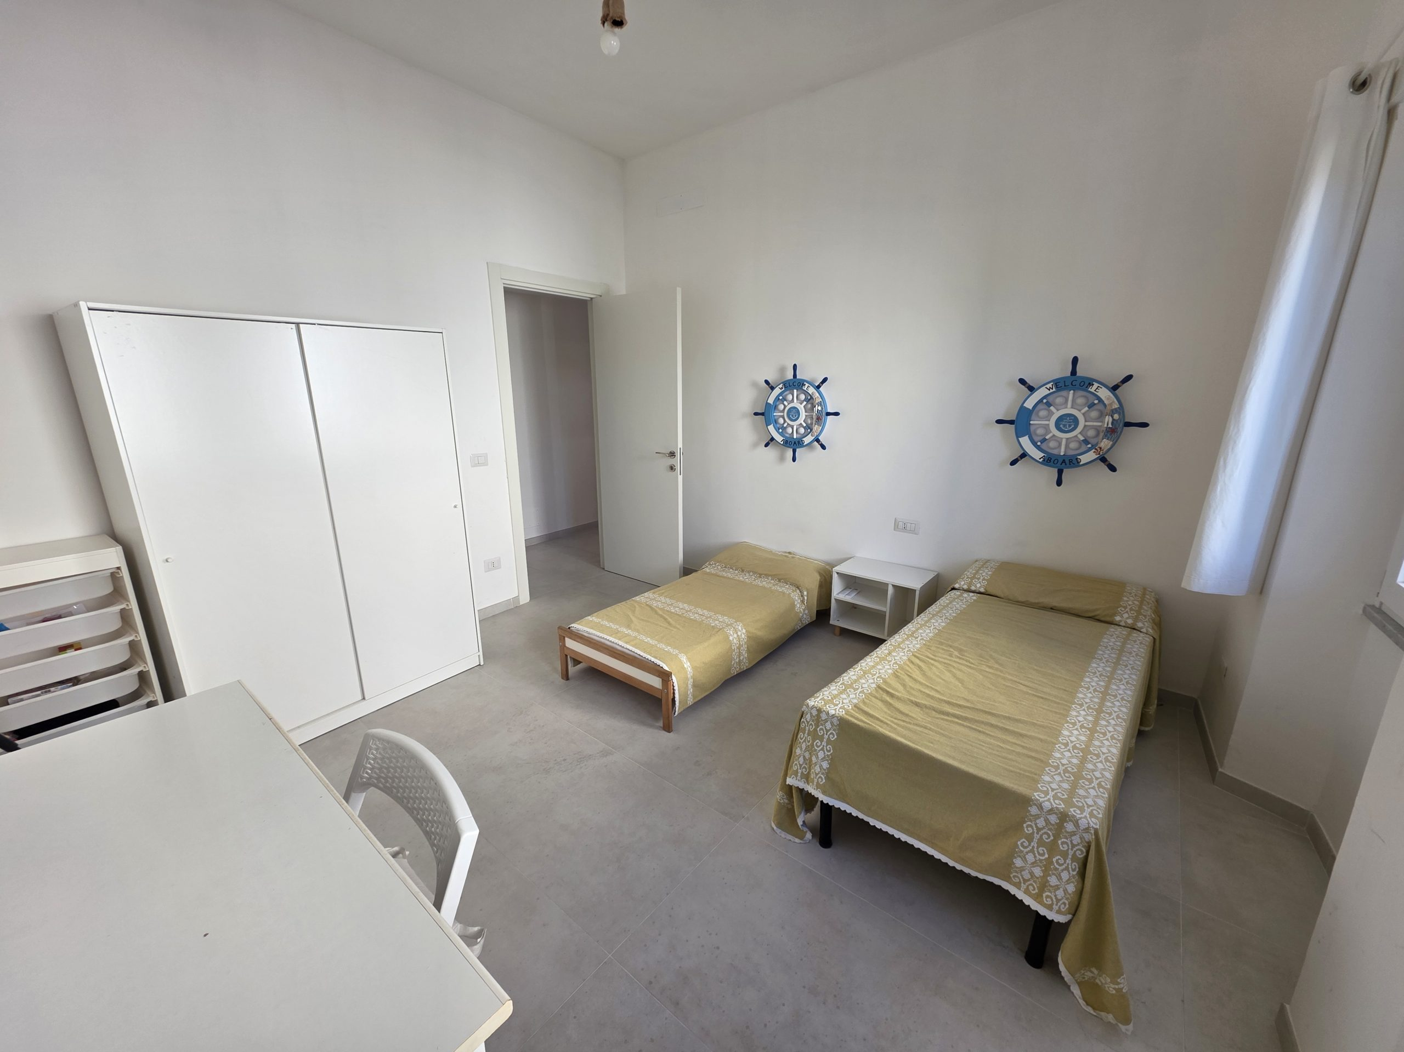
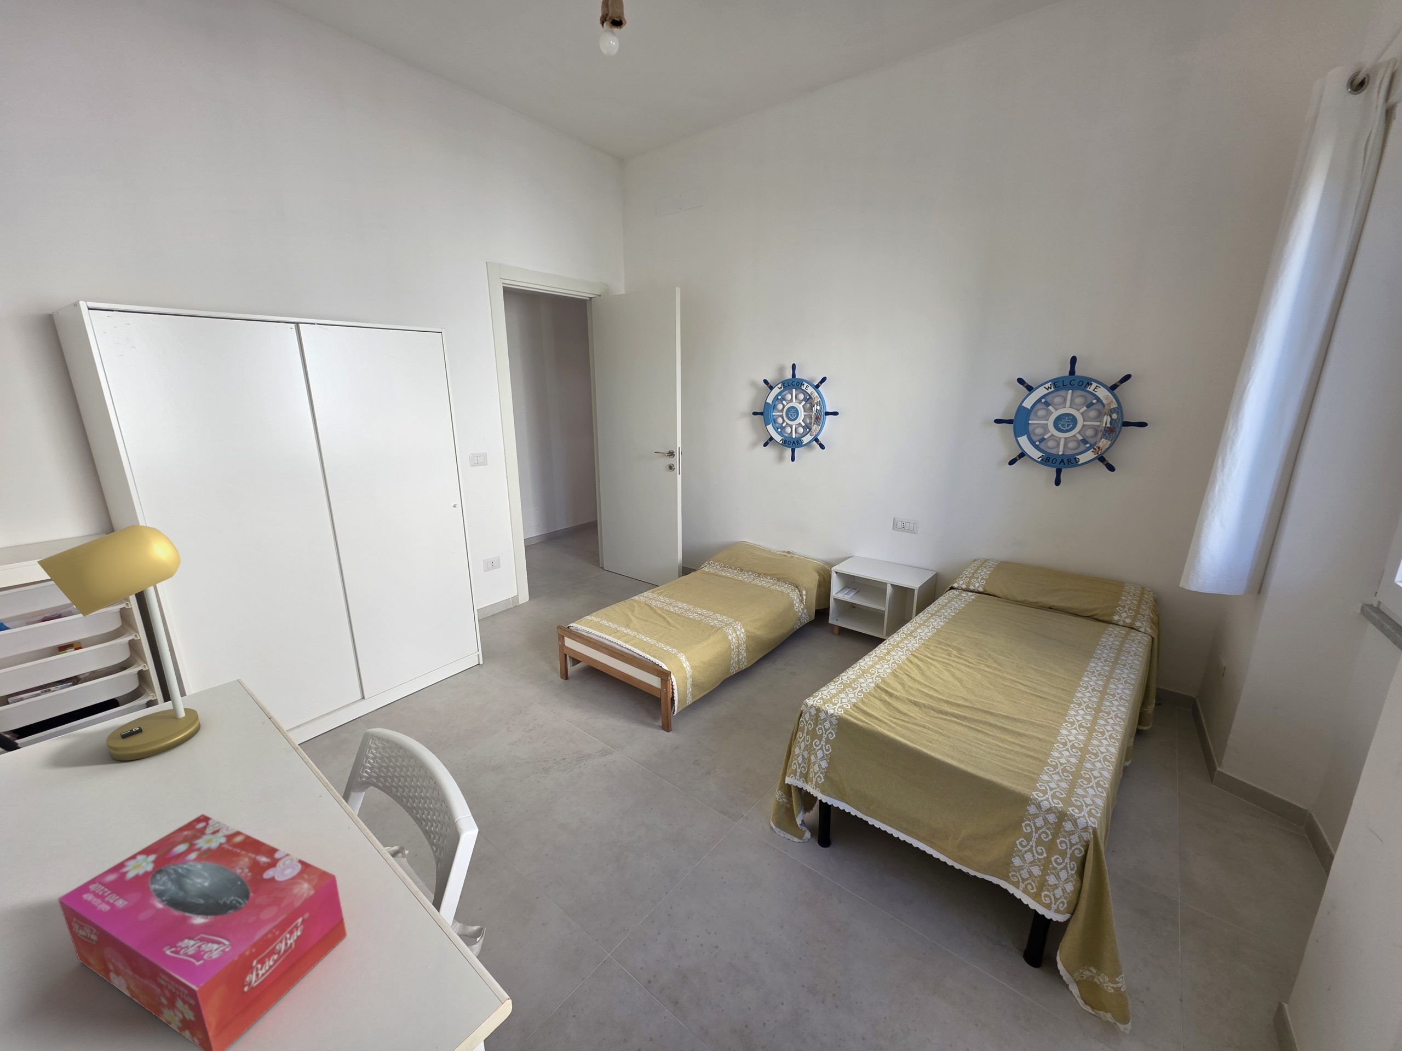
+ desk lamp [36,524,201,761]
+ tissue box [57,814,348,1051]
